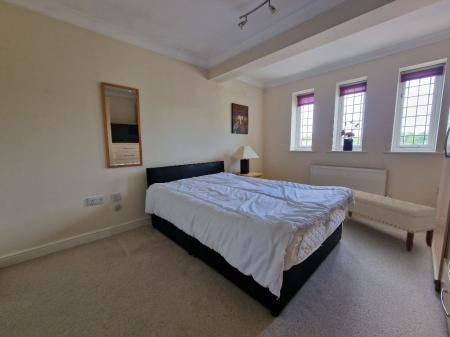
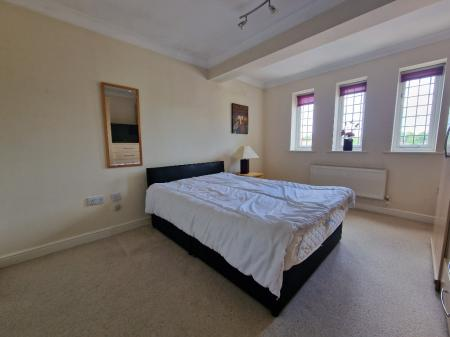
- bench [347,188,438,253]
